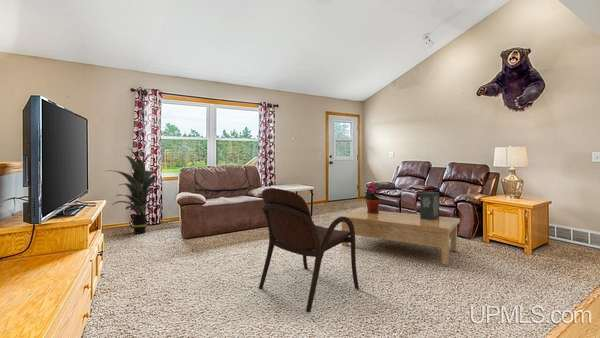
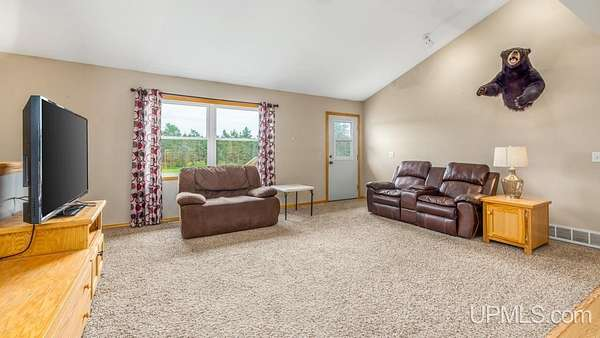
- indoor plant [102,146,164,235]
- potted plant [363,182,381,213]
- armchair [258,187,360,314]
- decorative box [419,191,440,220]
- coffee table [339,209,461,266]
